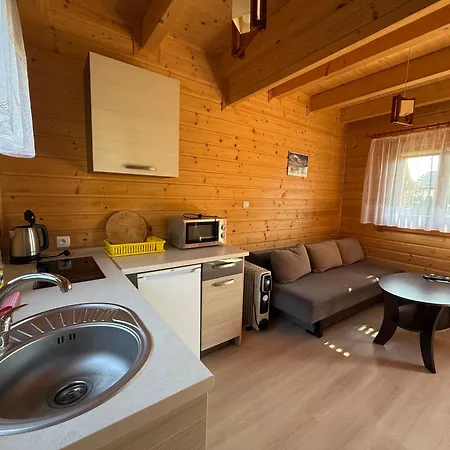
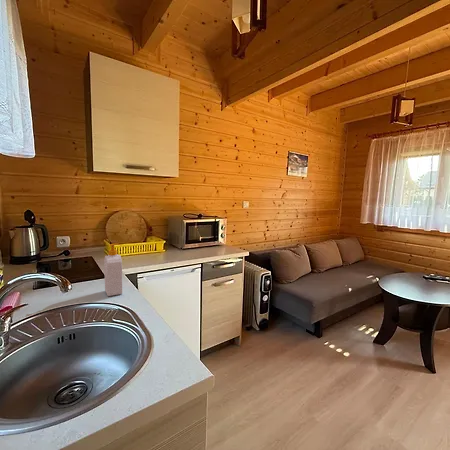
+ soap bottle [103,243,123,297]
